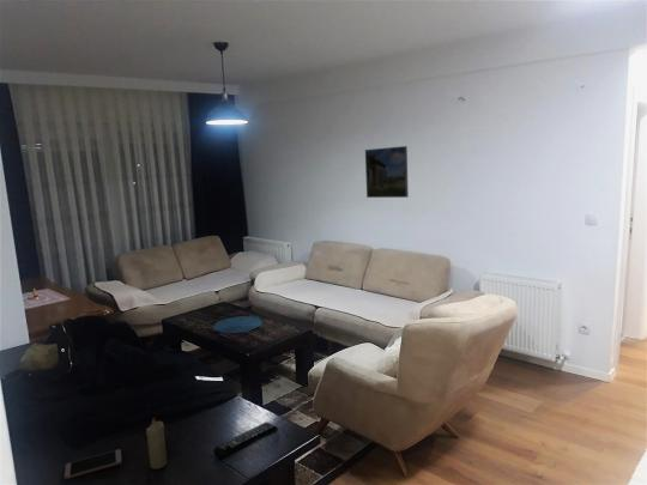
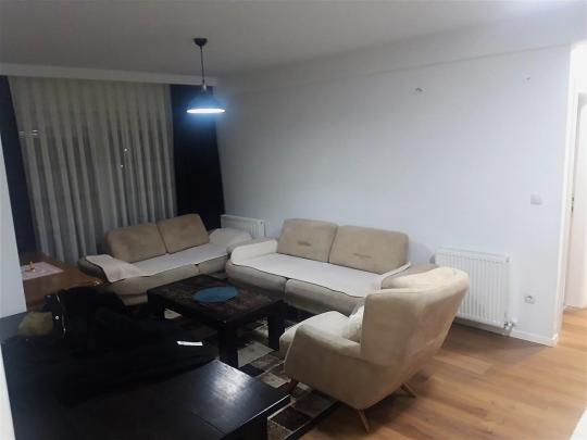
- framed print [364,145,410,199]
- remote control [212,422,279,461]
- candle [145,416,168,471]
- smartphone [62,448,123,480]
